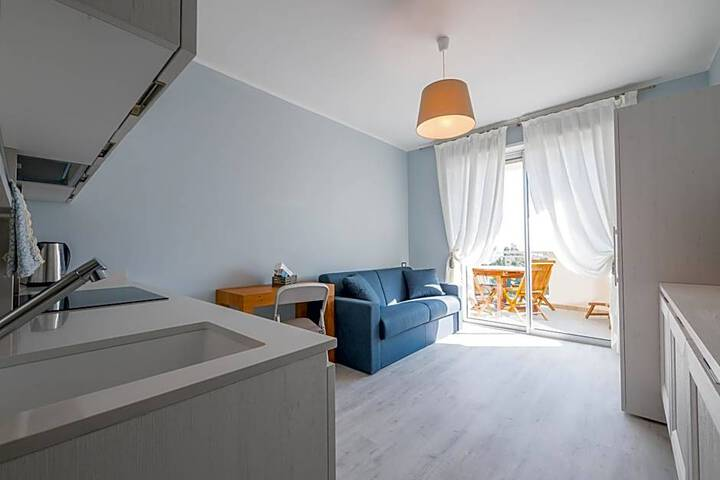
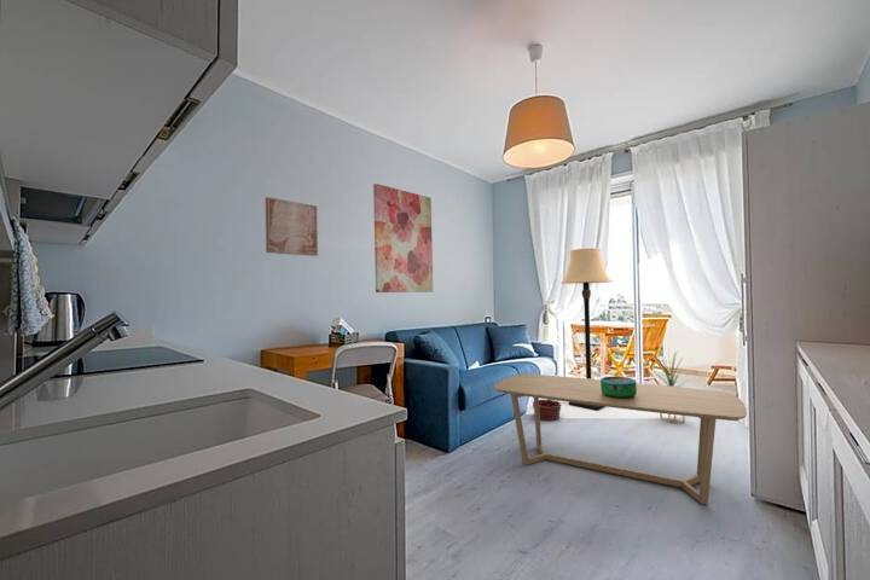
+ basket [532,399,563,422]
+ decorative bowl [599,375,637,399]
+ lamp [559,246,614,412]
+ wall art [372,182,434,294]
+ wall art [265,196,319,257]
+ house plant [649,347,695,424]
+ coffee table [493,372,748,506]
